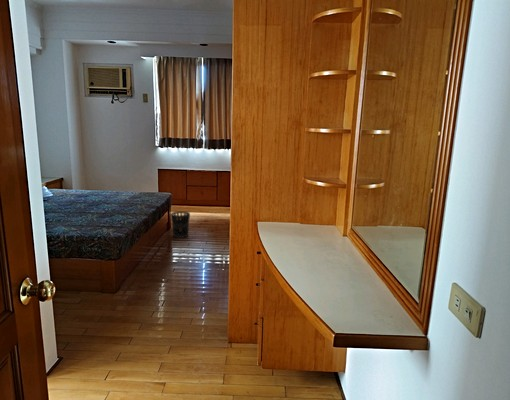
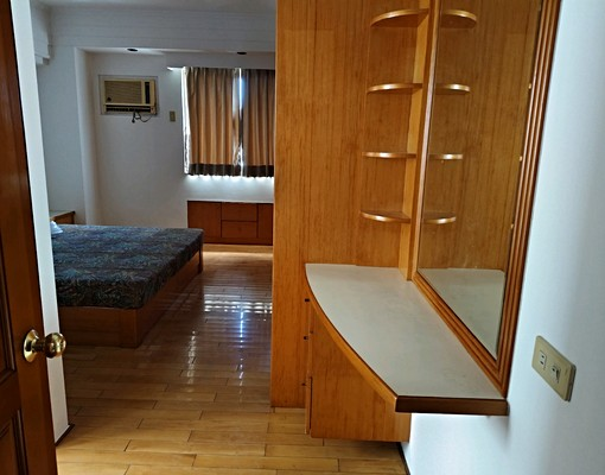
- wastebasket [169,210,191,239]
